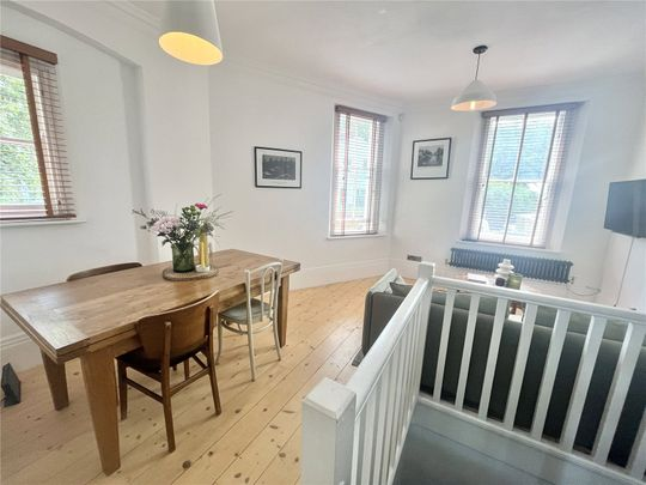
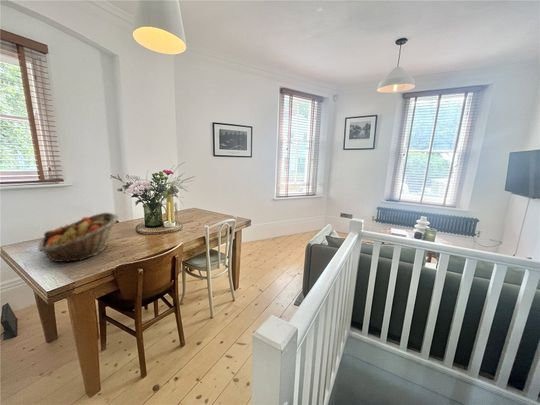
+ fruit basket [37,212,120,263]
